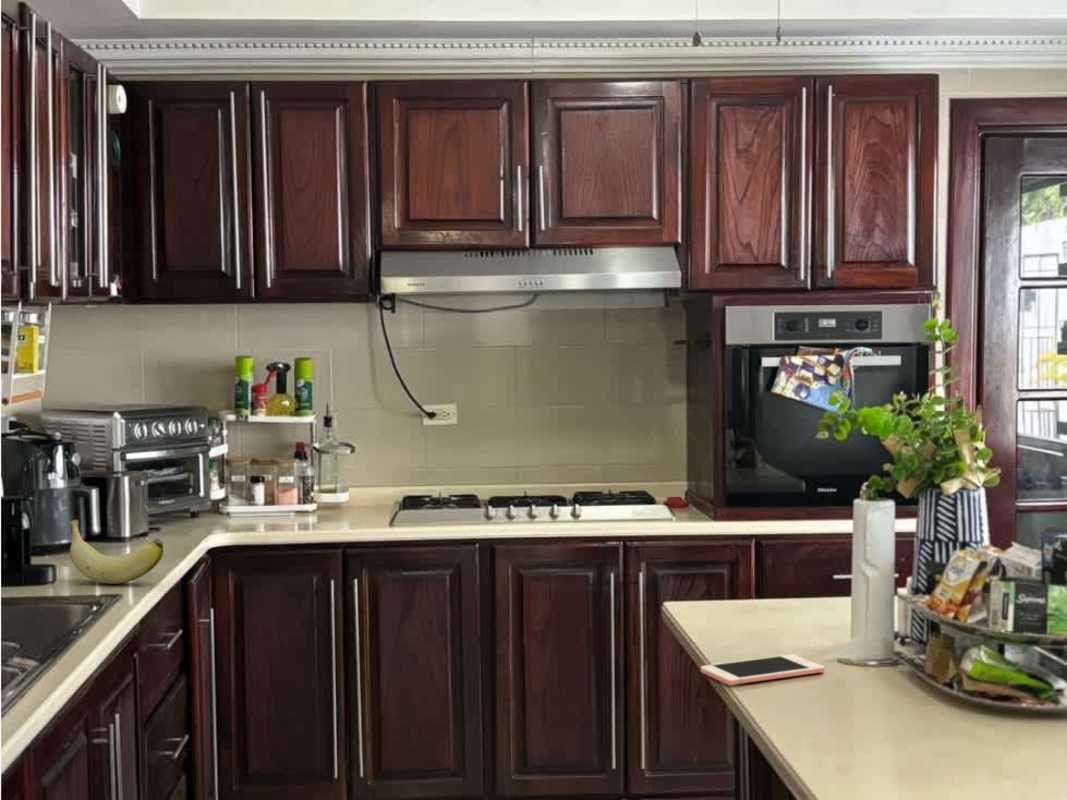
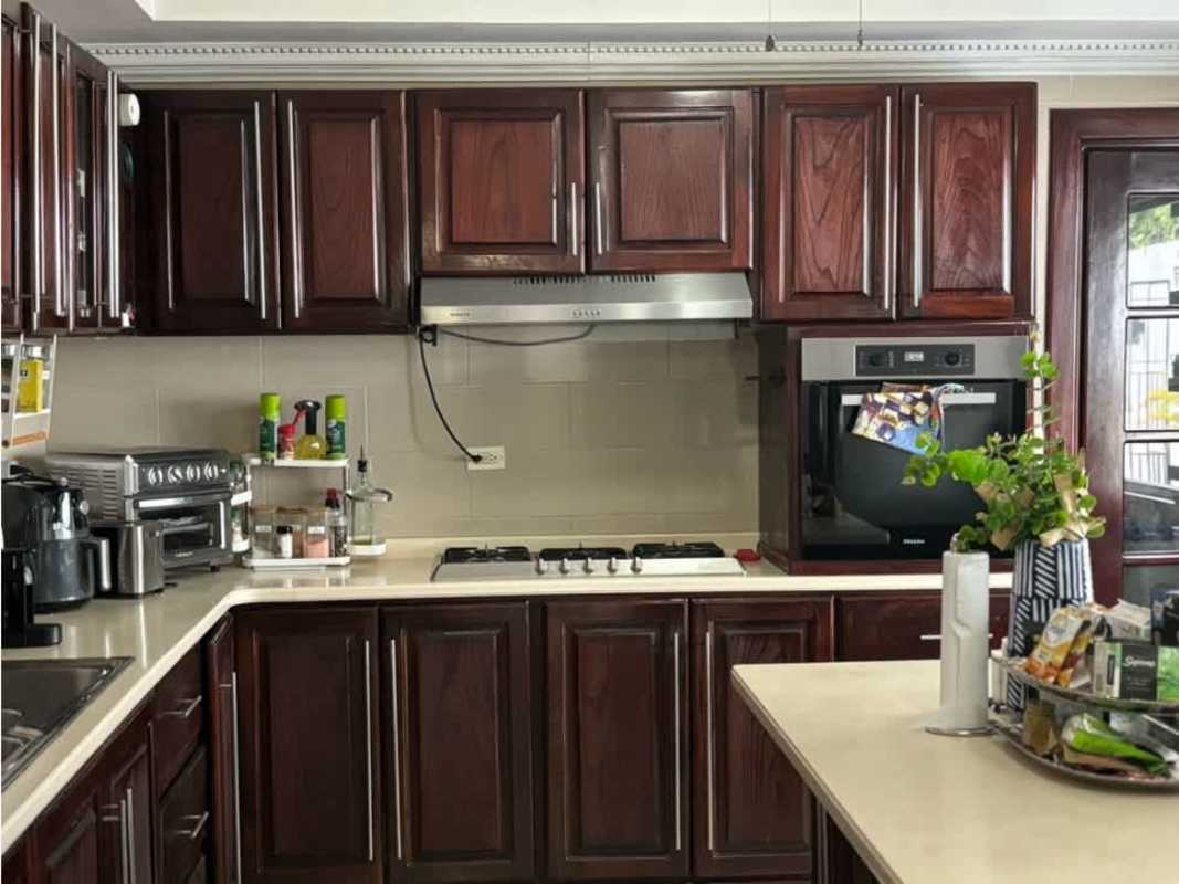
- banana [68,519,164,585]
- cell phone [700,653,826,686]
